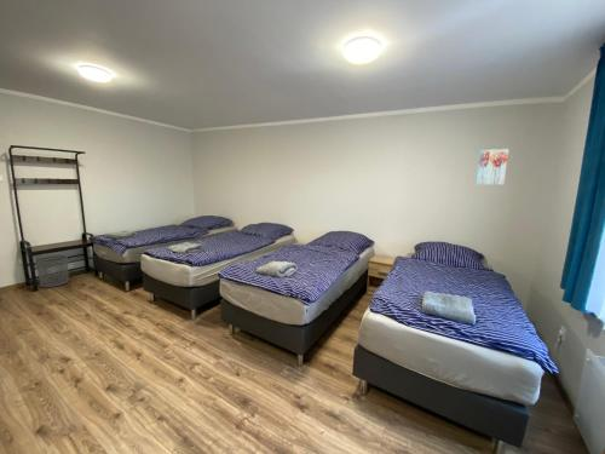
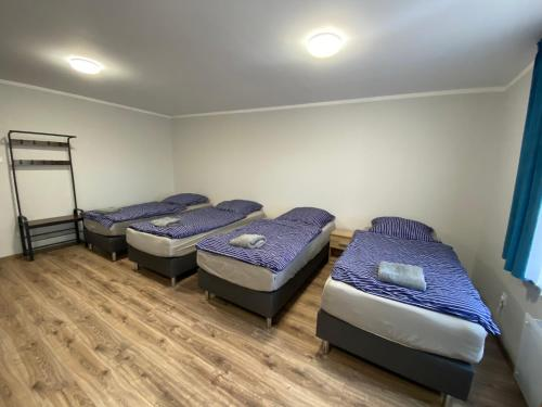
- waste bin [35,254,70,288]
- wall art [476,148,511,186]
